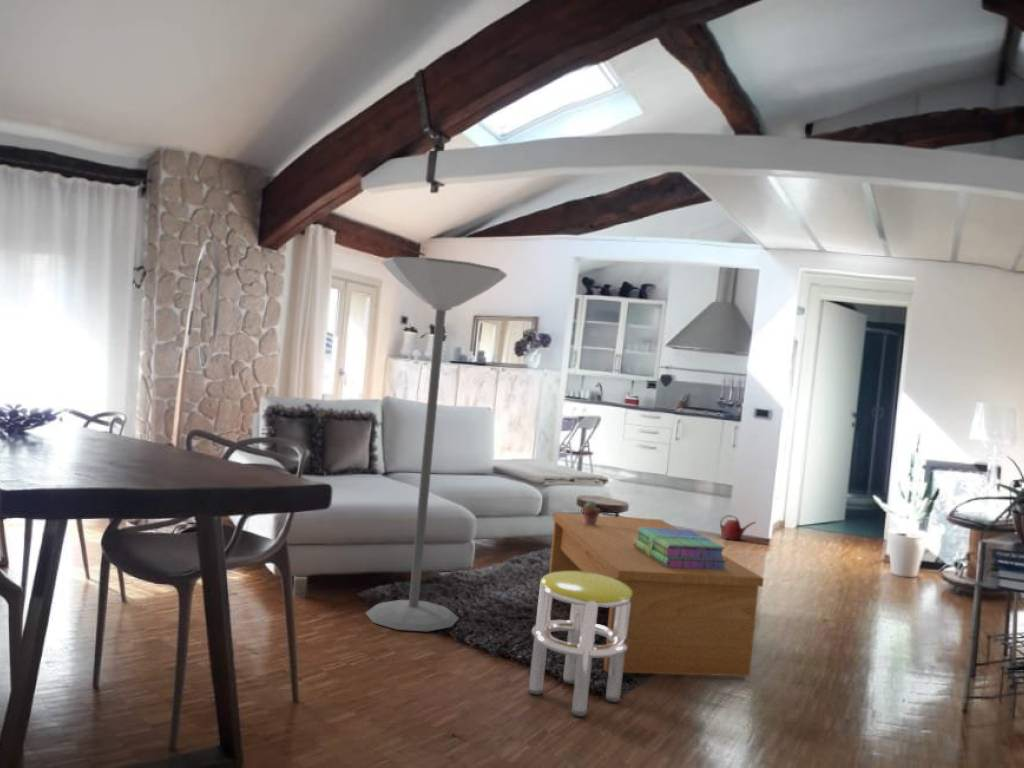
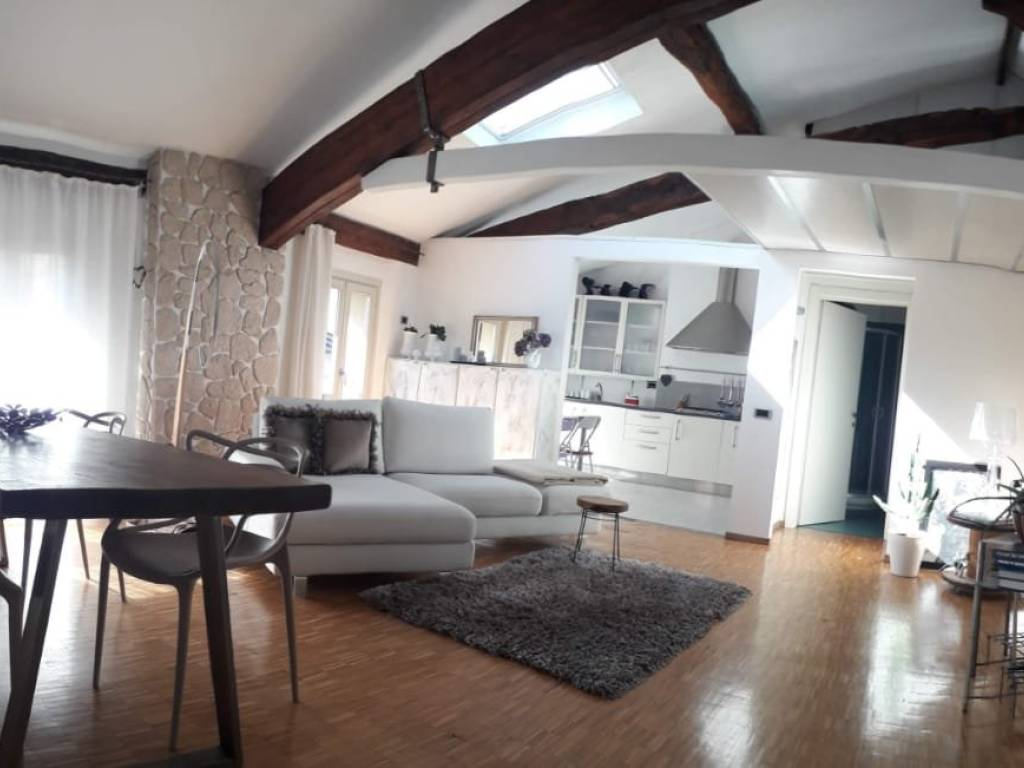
- watering can [719,514,757,541]
- stack of books [633,527,727,570]
- coffee table [548,512,765,677]
- floor lamp [364,256,508,632]
- stool [527,571,633,718]
- potted succulent [582,500,601,526]
